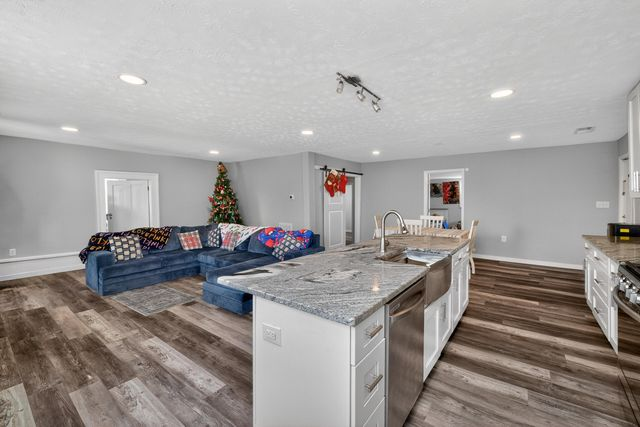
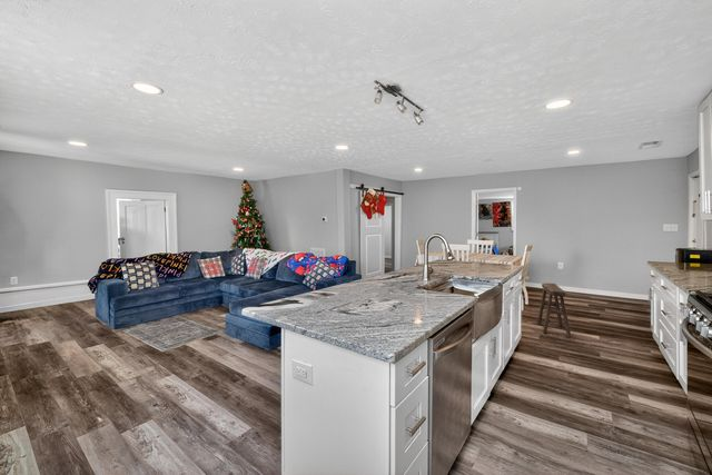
+ stool [536,283,572,338]
